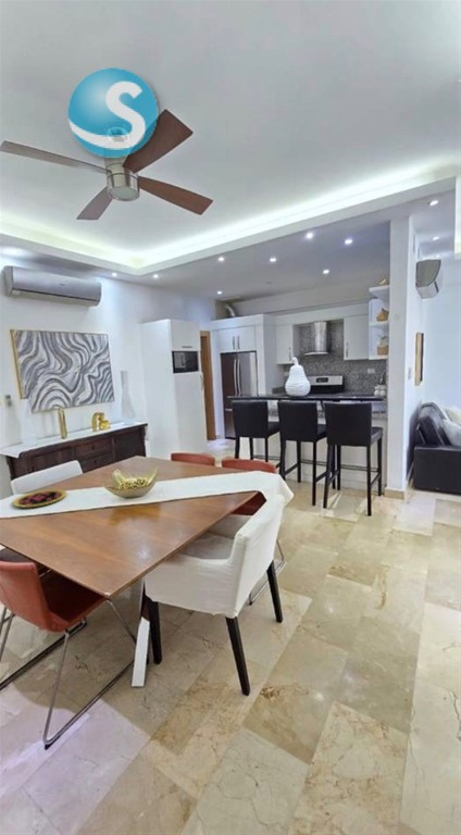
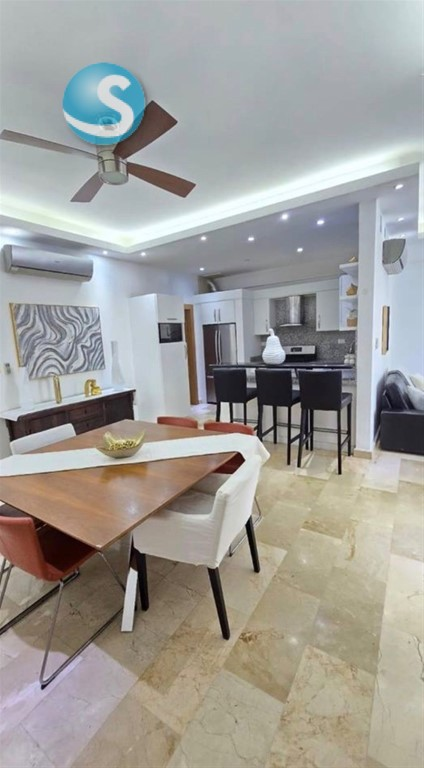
- pizza [12,488,68,508]
